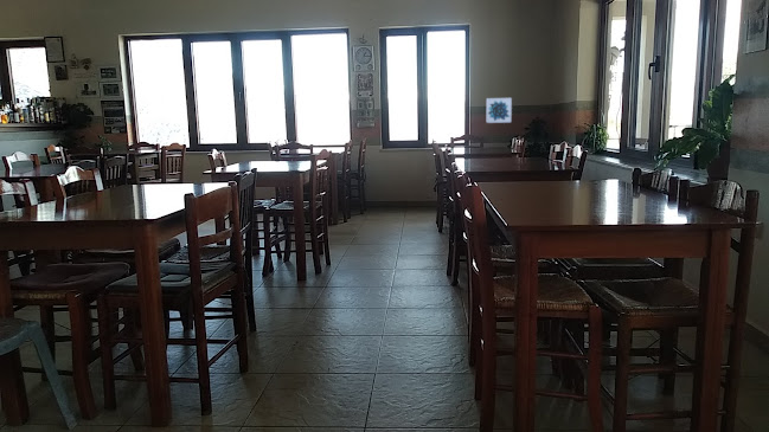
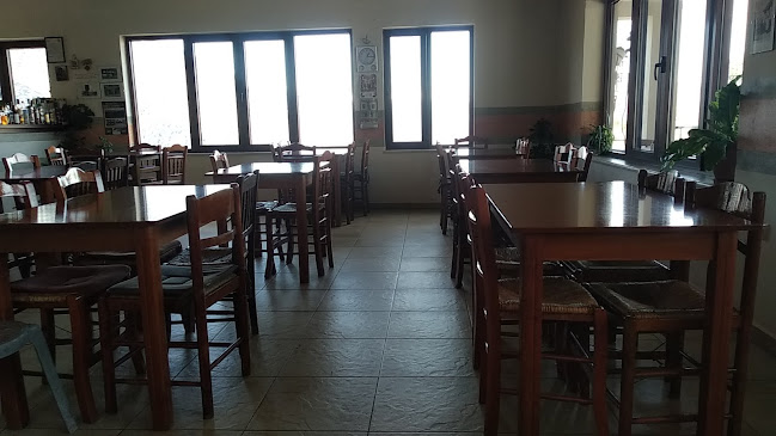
- wall art [486,97,513,124]
